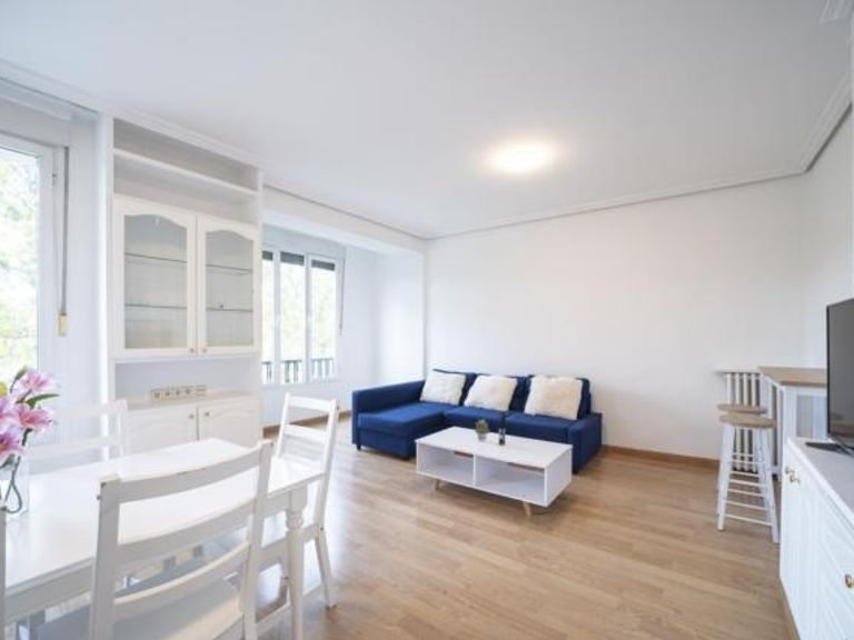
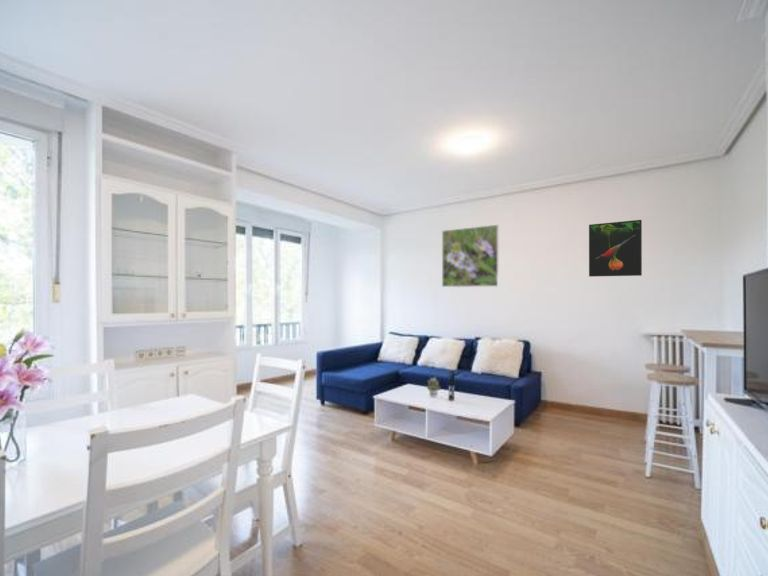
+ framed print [588,219,643,278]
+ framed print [441,224,499,288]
